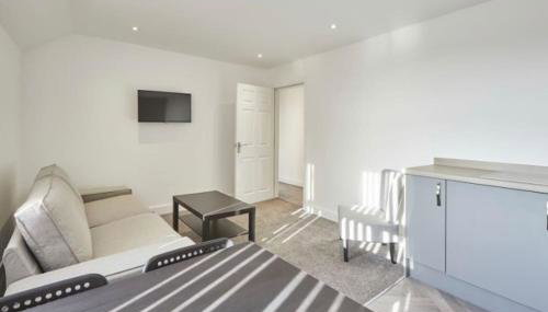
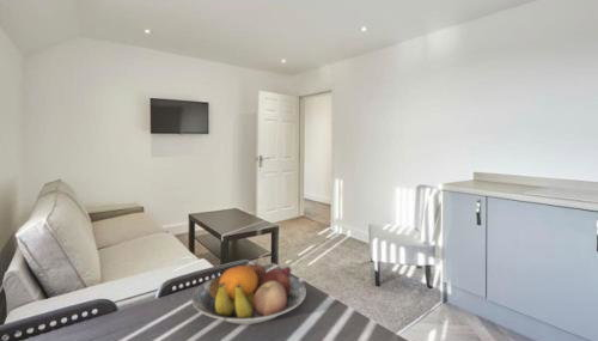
+ fruit bowl [190,258,307,325]
